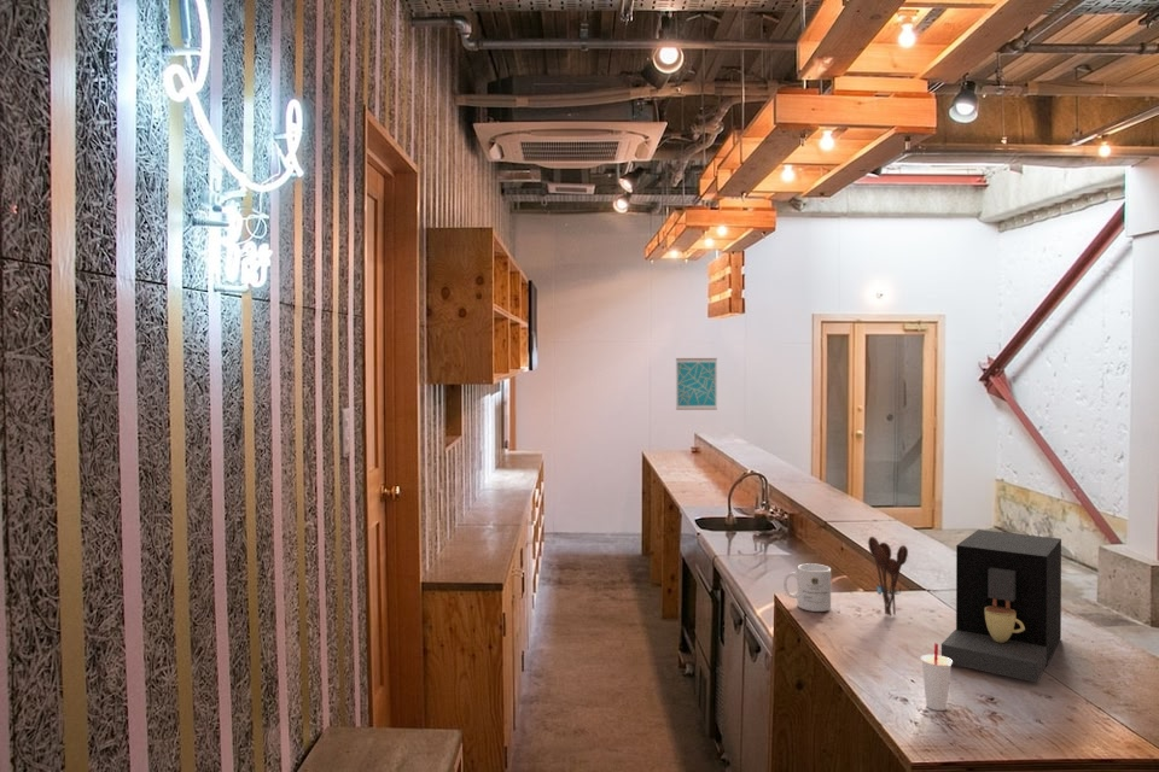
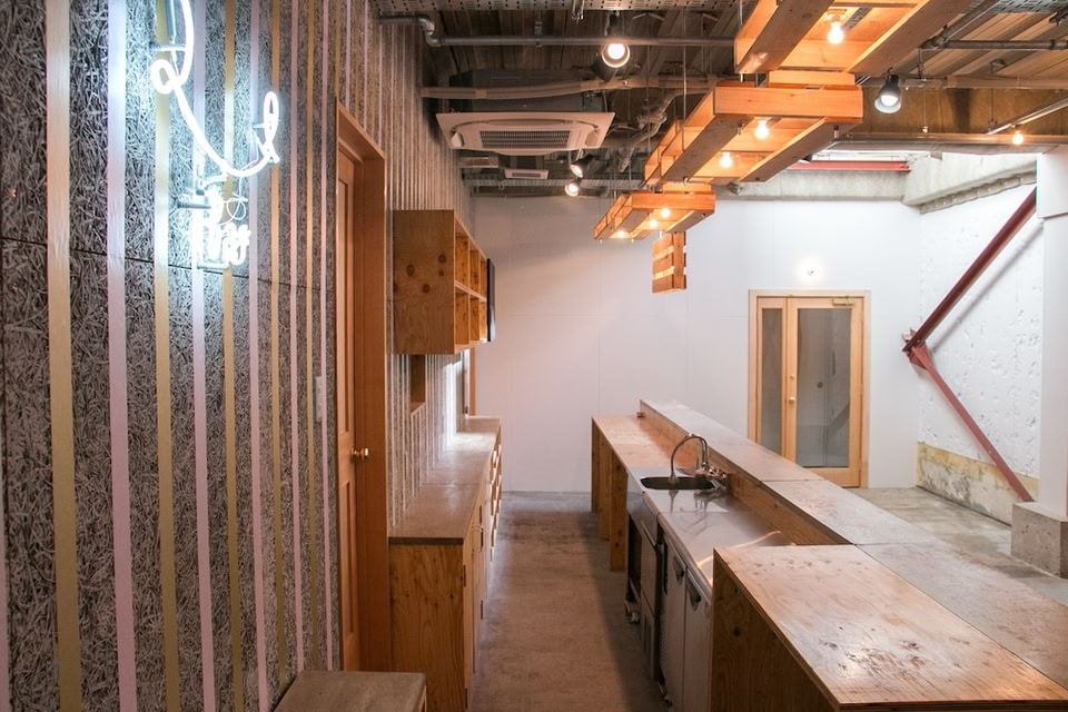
- wall art [675,357,718,411]
- cup [920,642,953,712]
- mug [782,562,832,613]
- utensil holder [867,536,909,618]
- coffee maker [940,528,1062,684]
